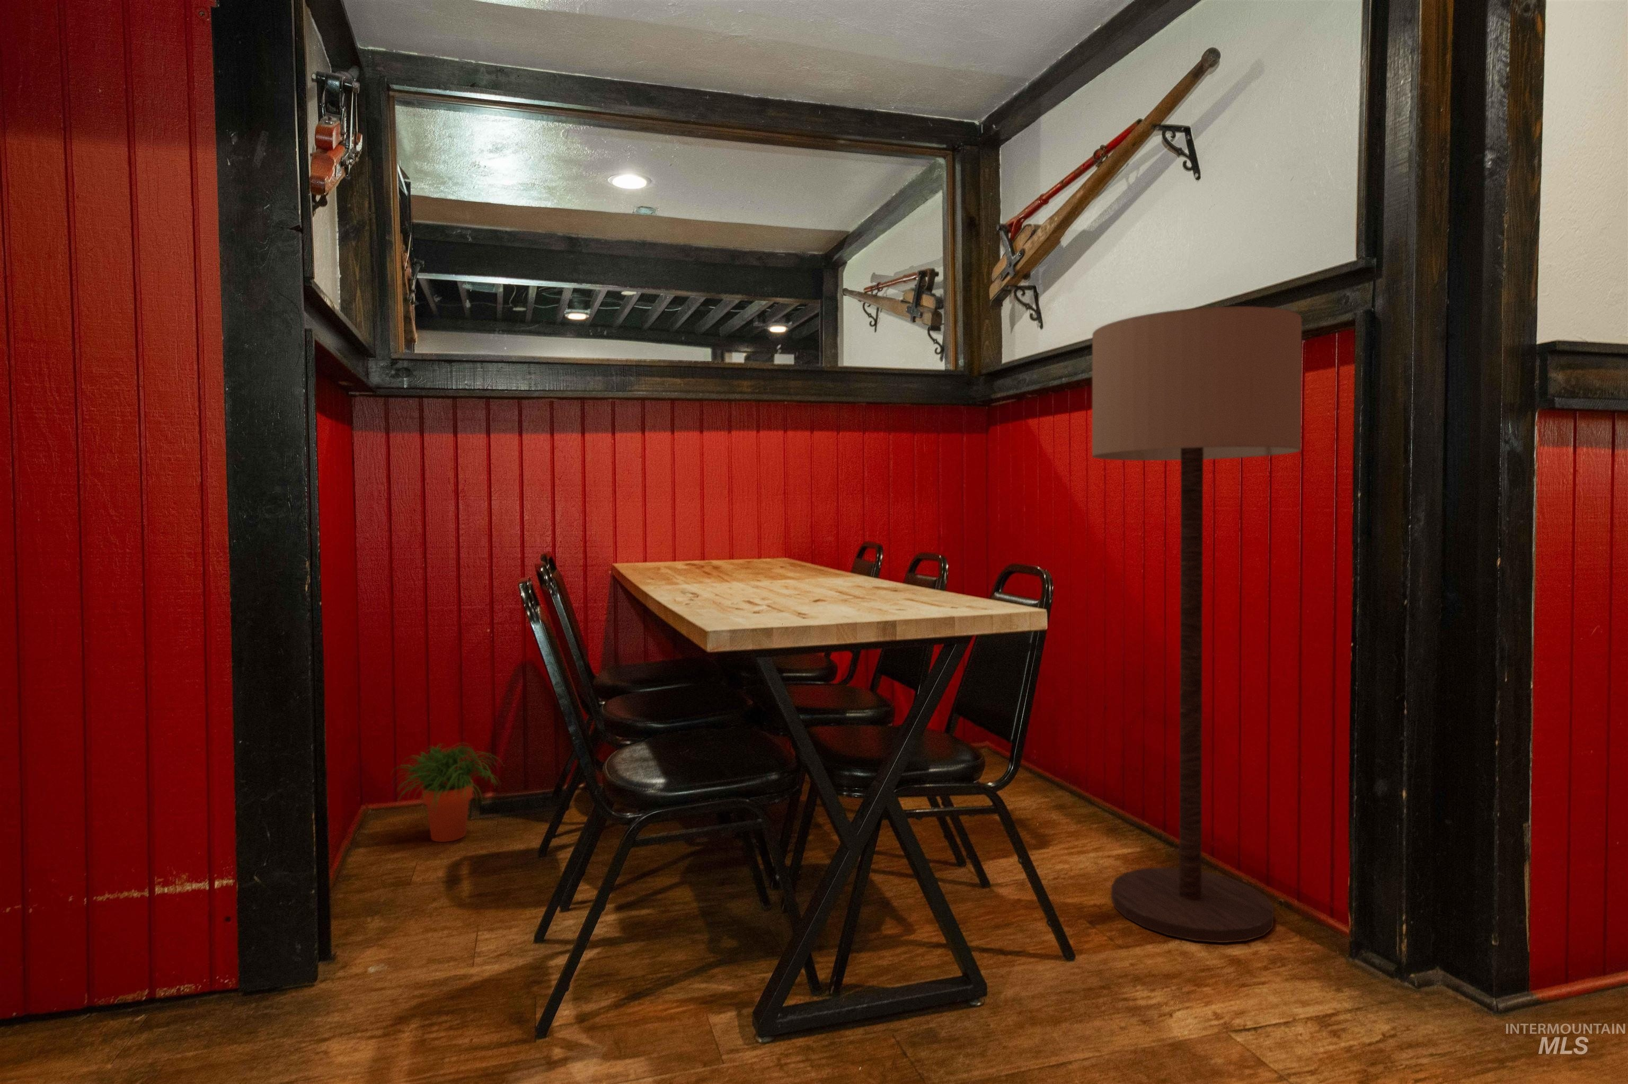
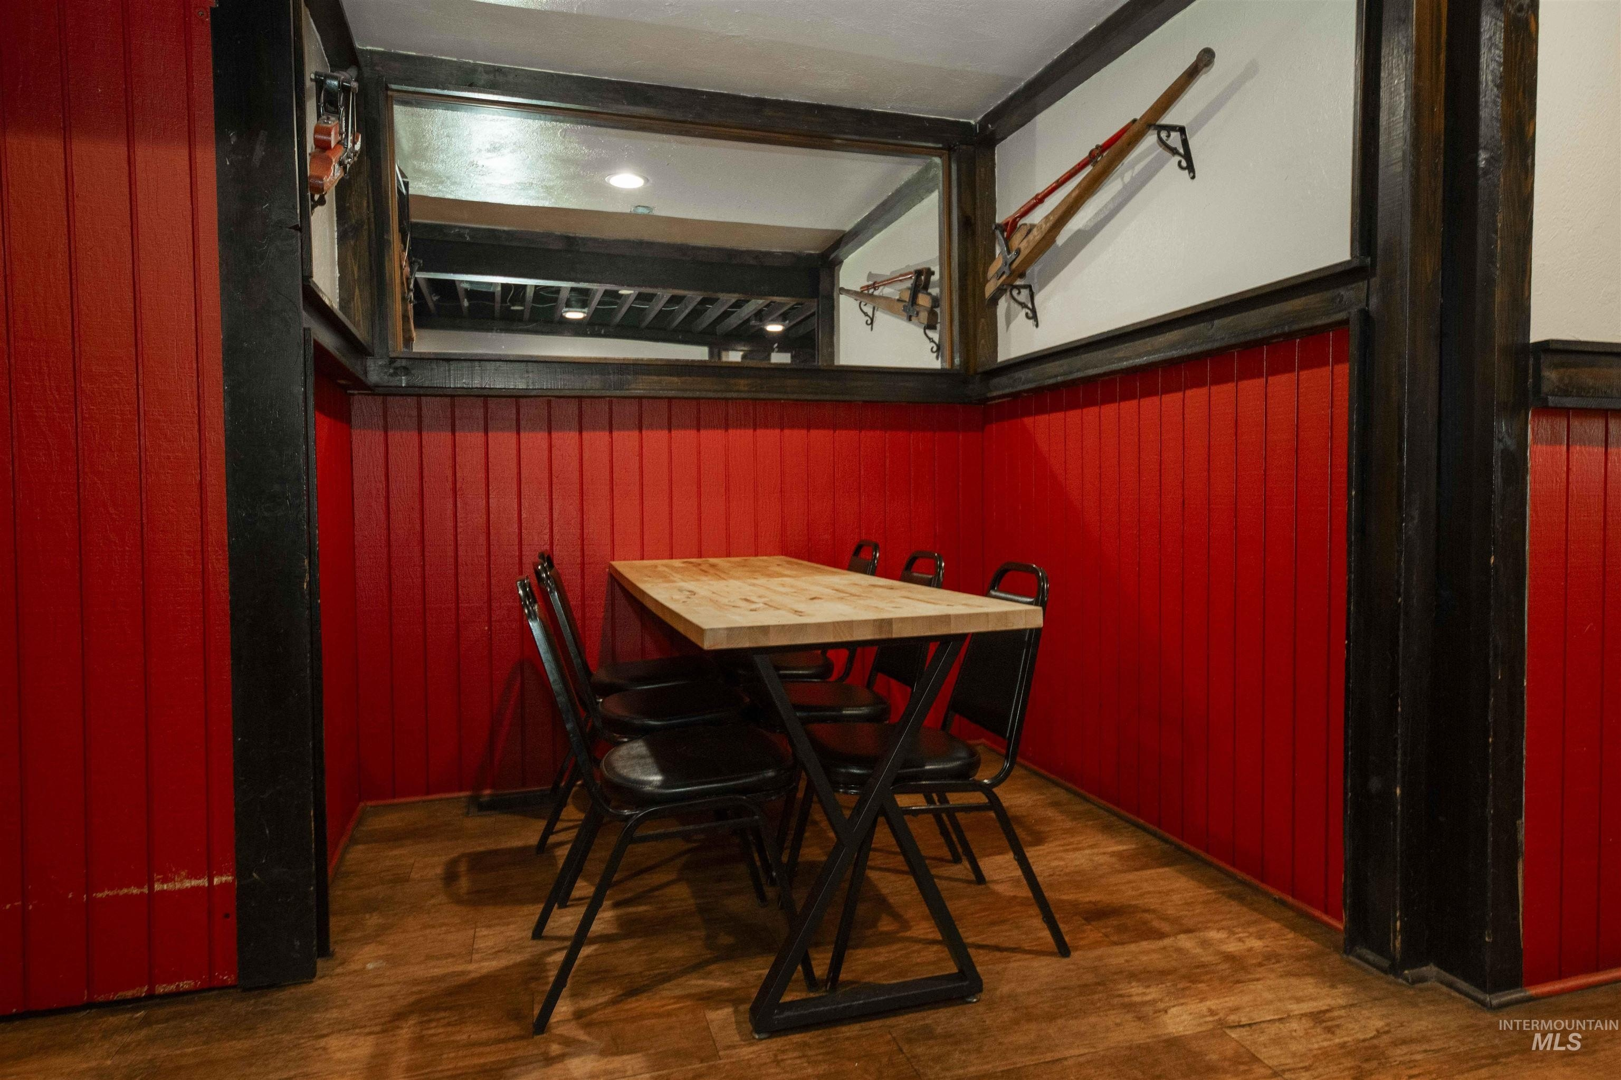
- floor lamp [1091,306,1302,944]
- potted plant [390,743,505,842]
